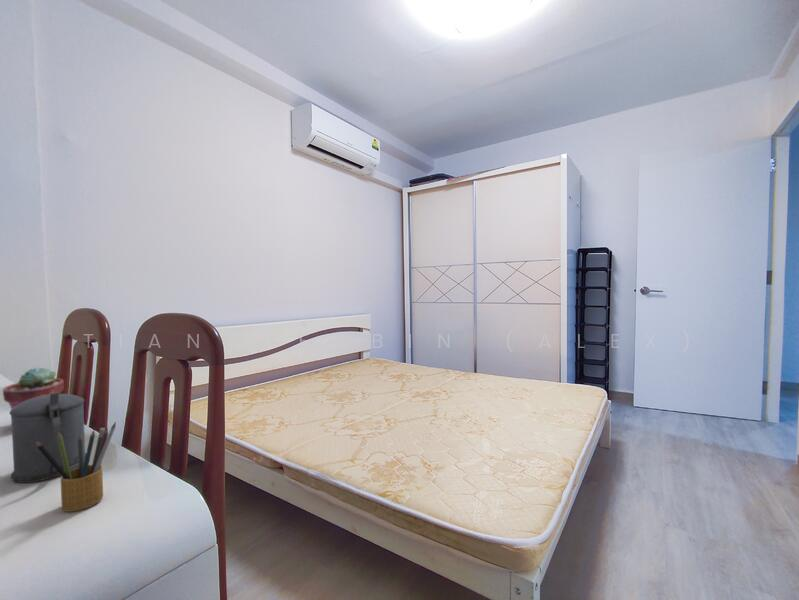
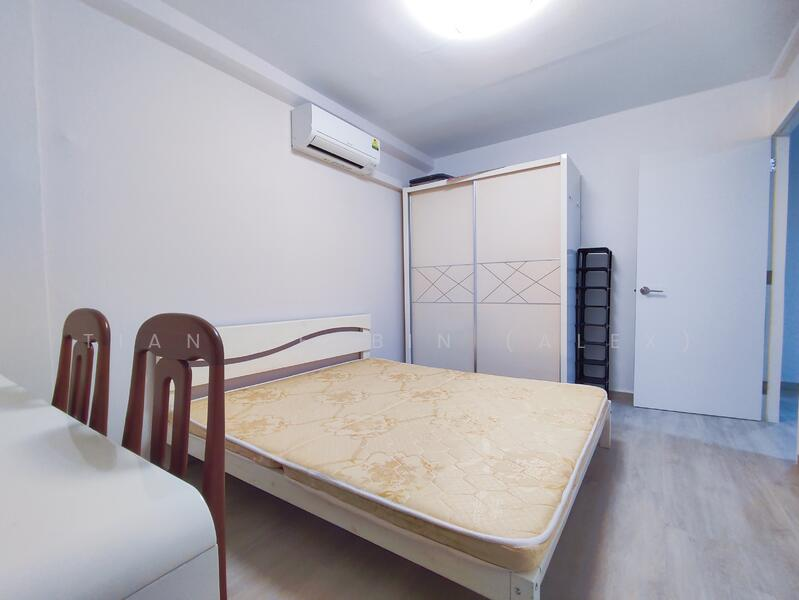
- beer stein [9,392,86,484]
- potted succulent [2,366,65,410]
- pencil box [35,421,117,513]
